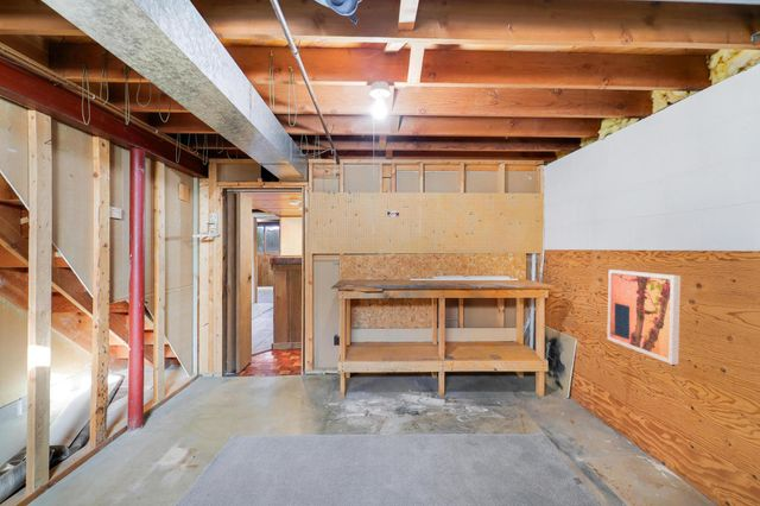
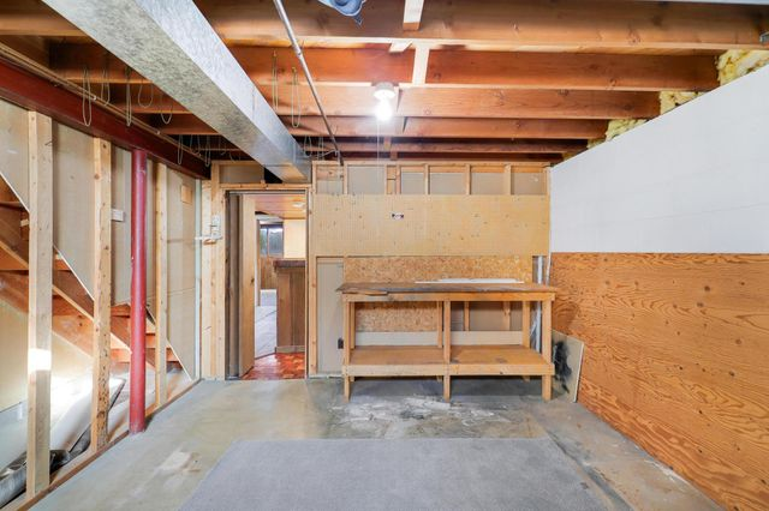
- wall art [606,268,682,366]
